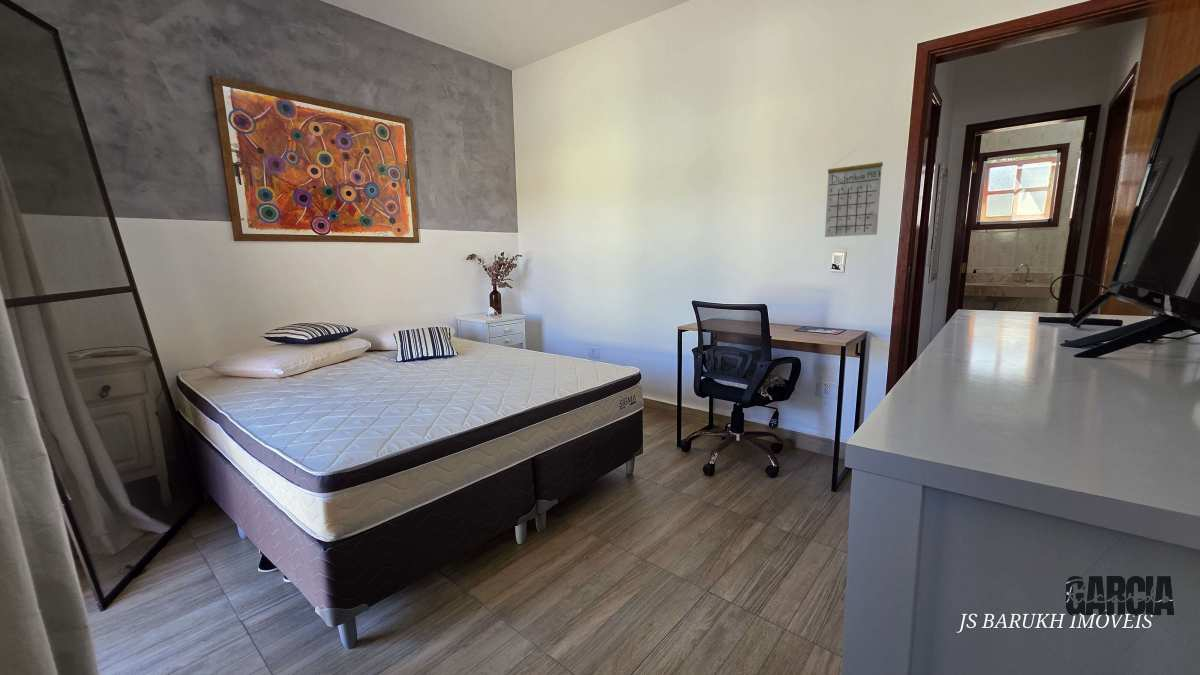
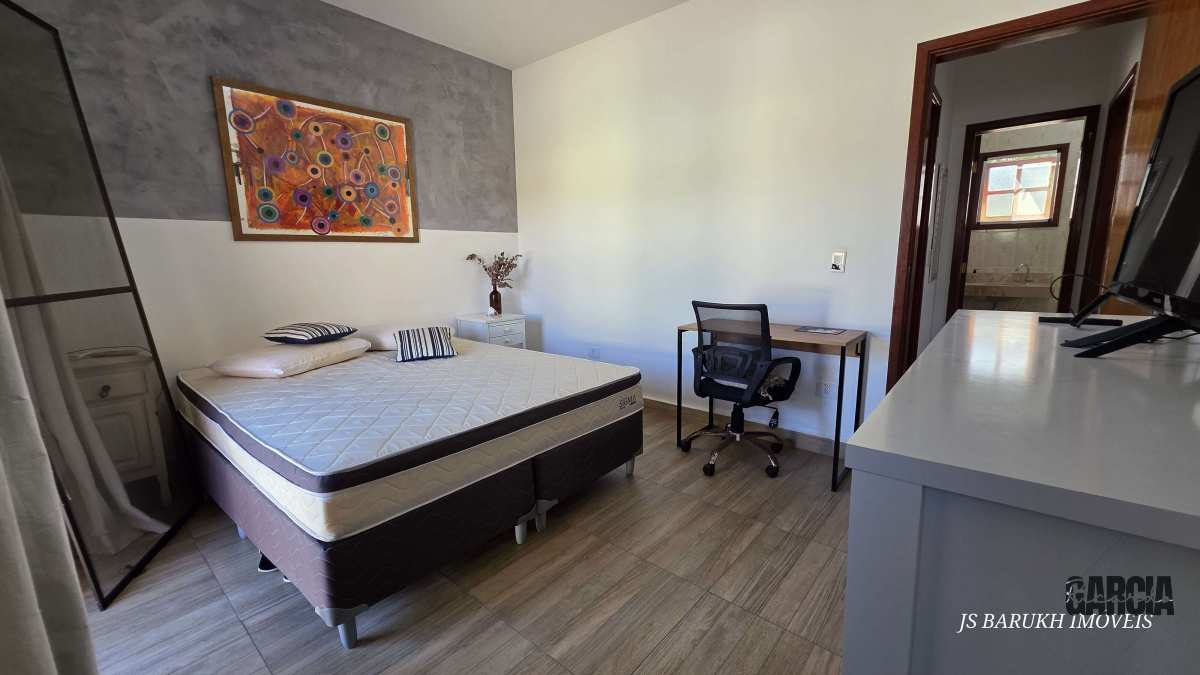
- calendar [824,148,884,238]
